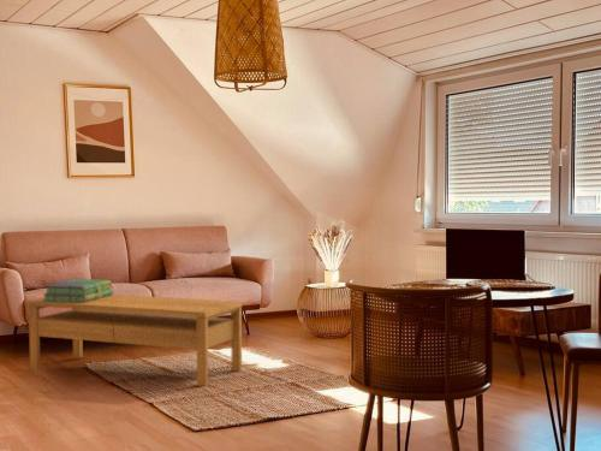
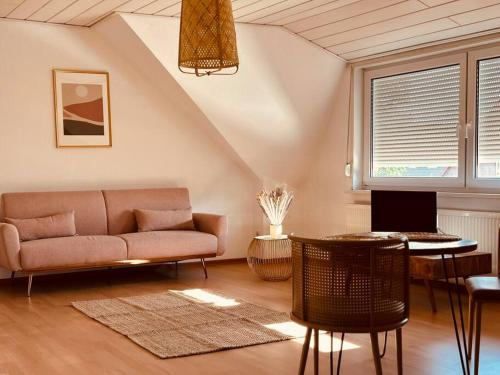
- coffee table [26,293,243,387]
- stack of books [43,278,114,303]
